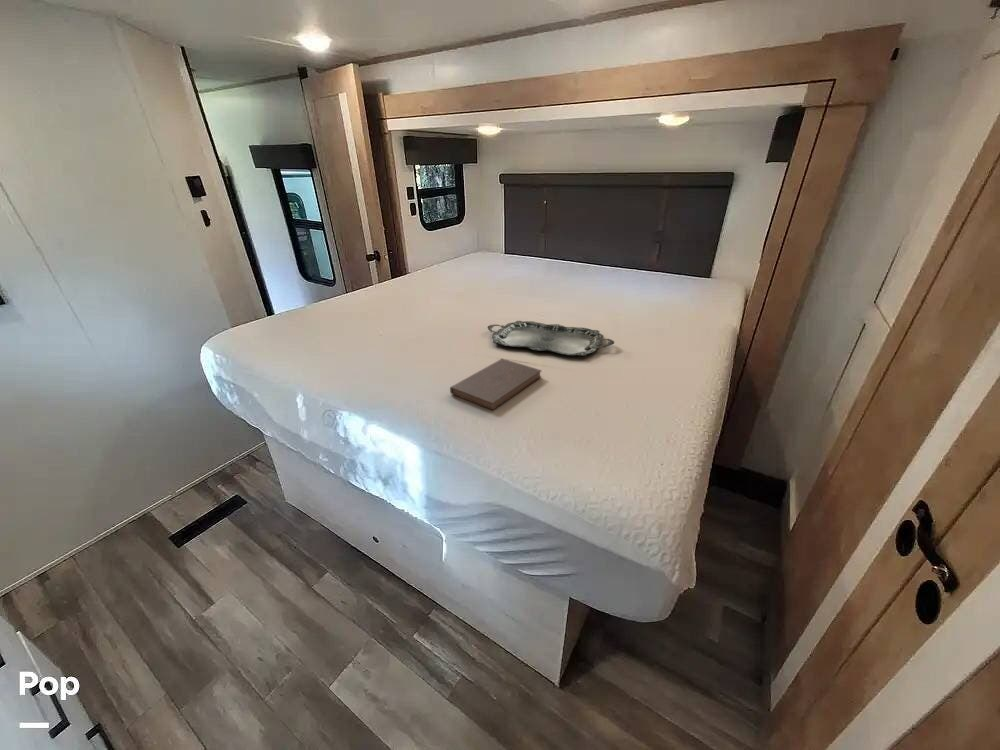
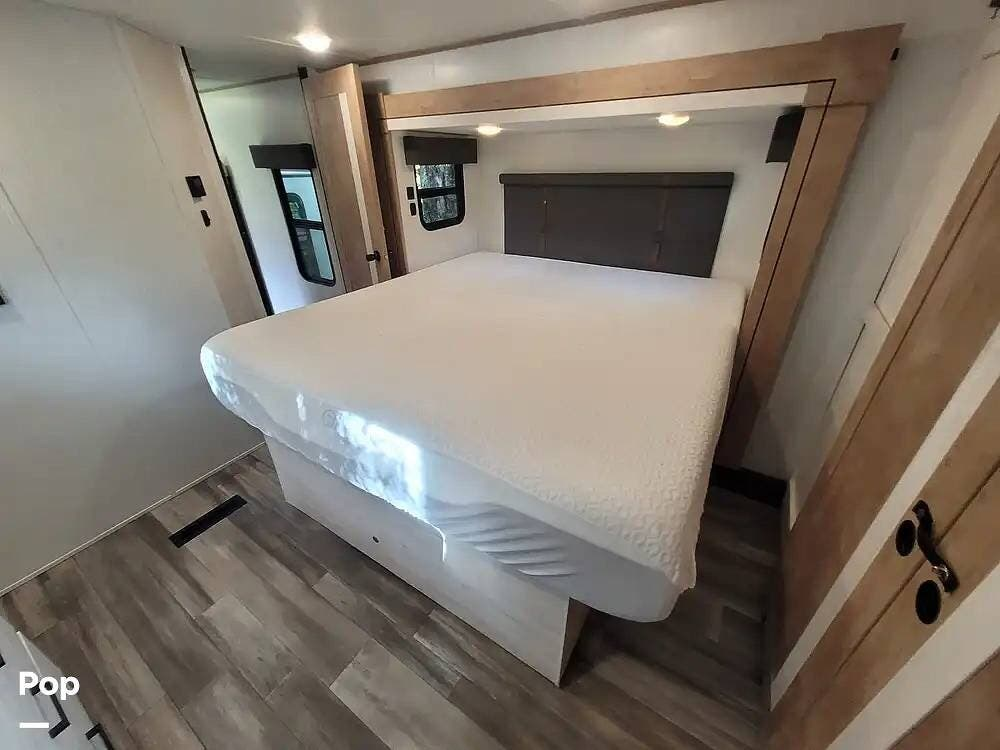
- book [449,358,542,411]
- serving tray [487,320,615,357]
